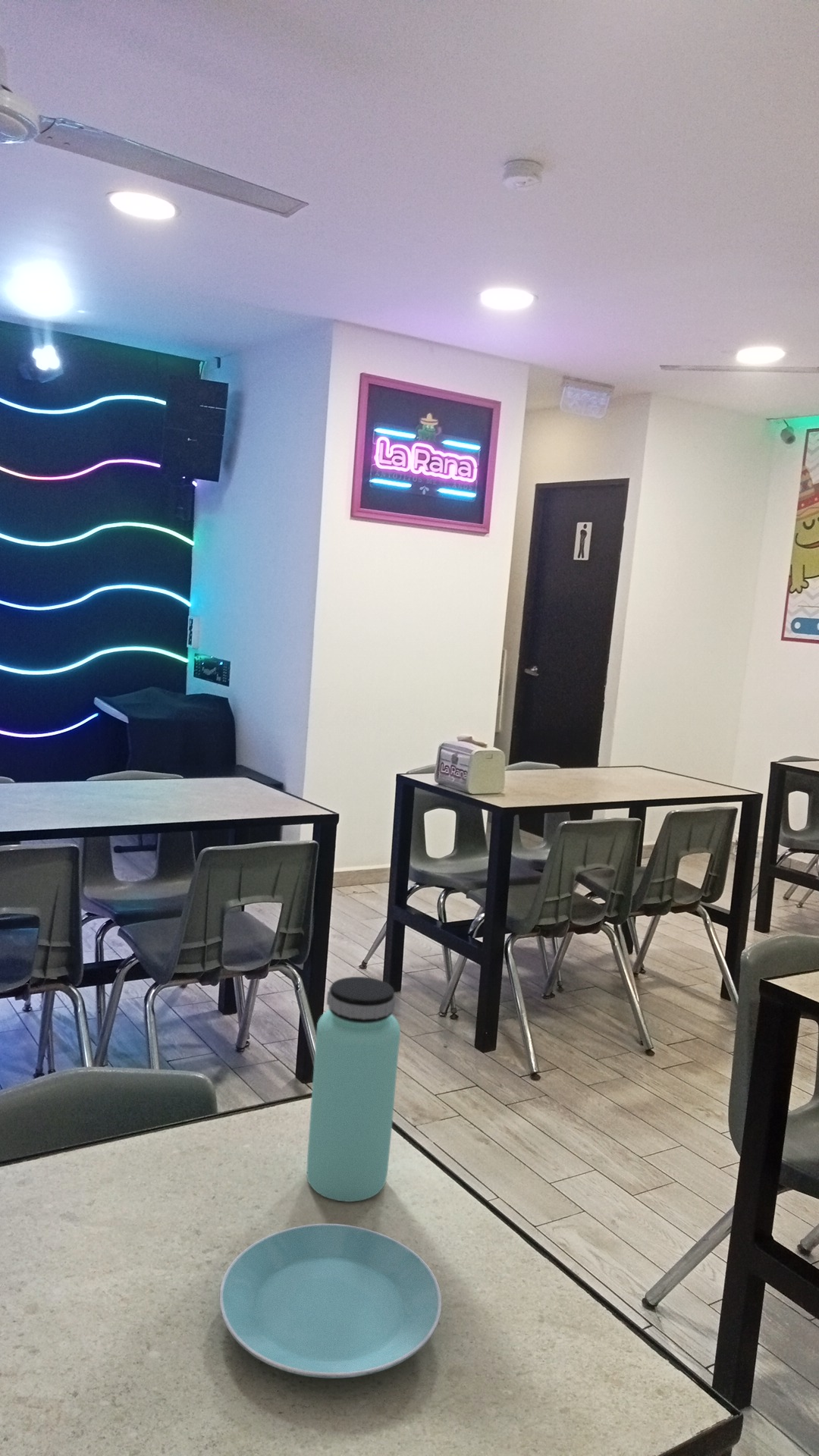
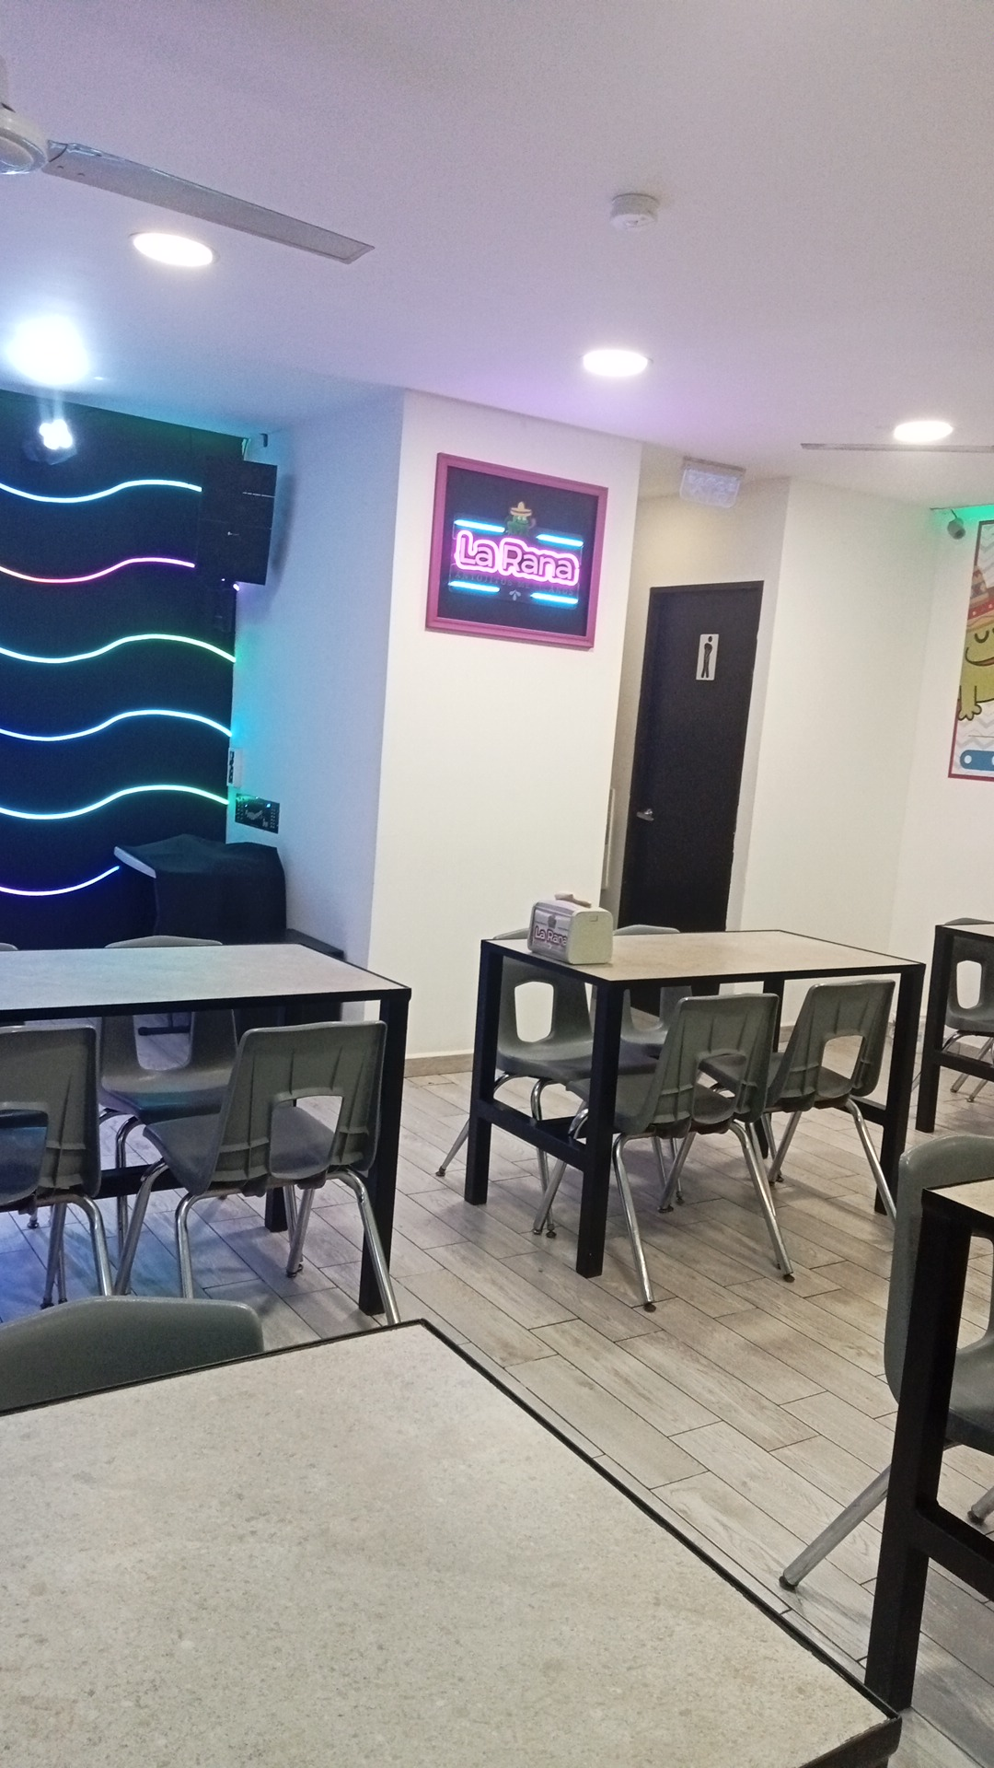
- plate [218,1223,442,1379]
- bottle [306,976,401,1203]
